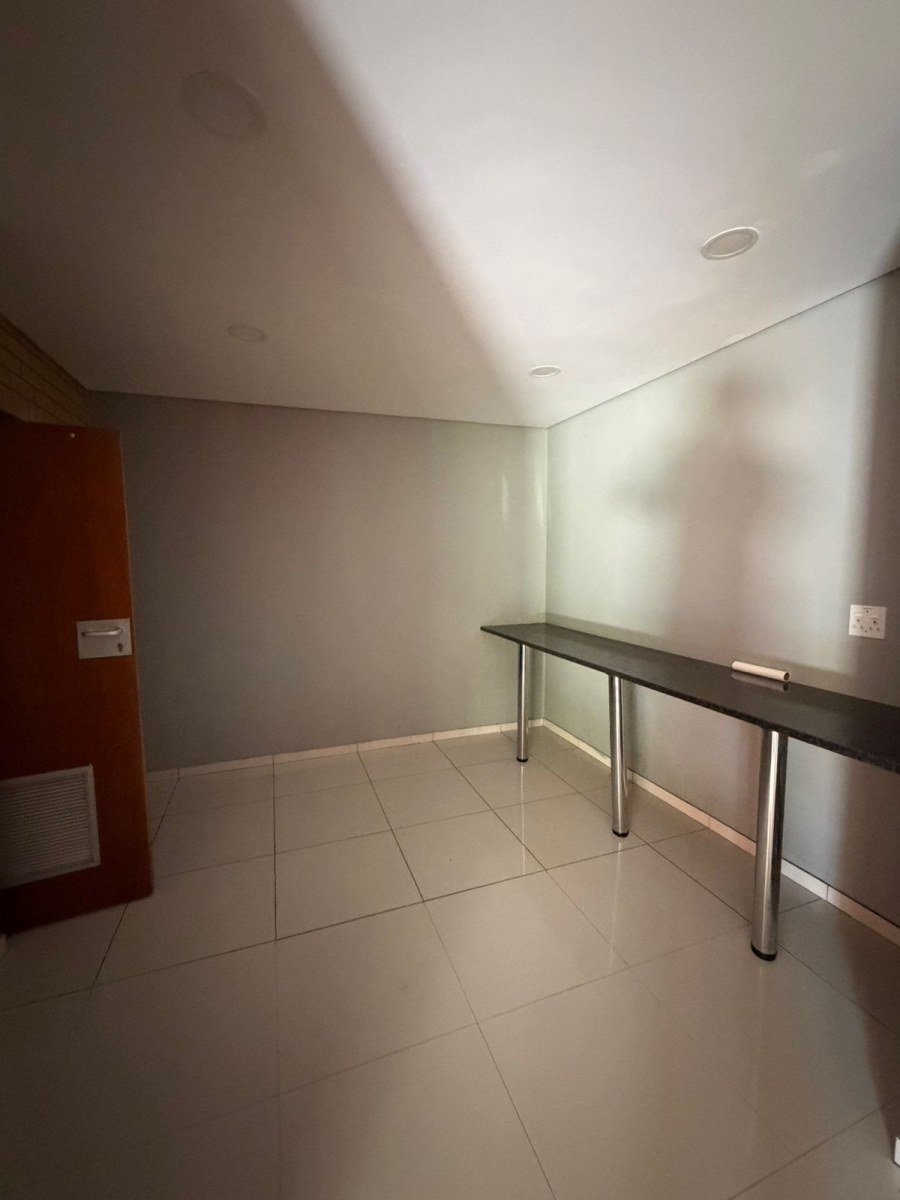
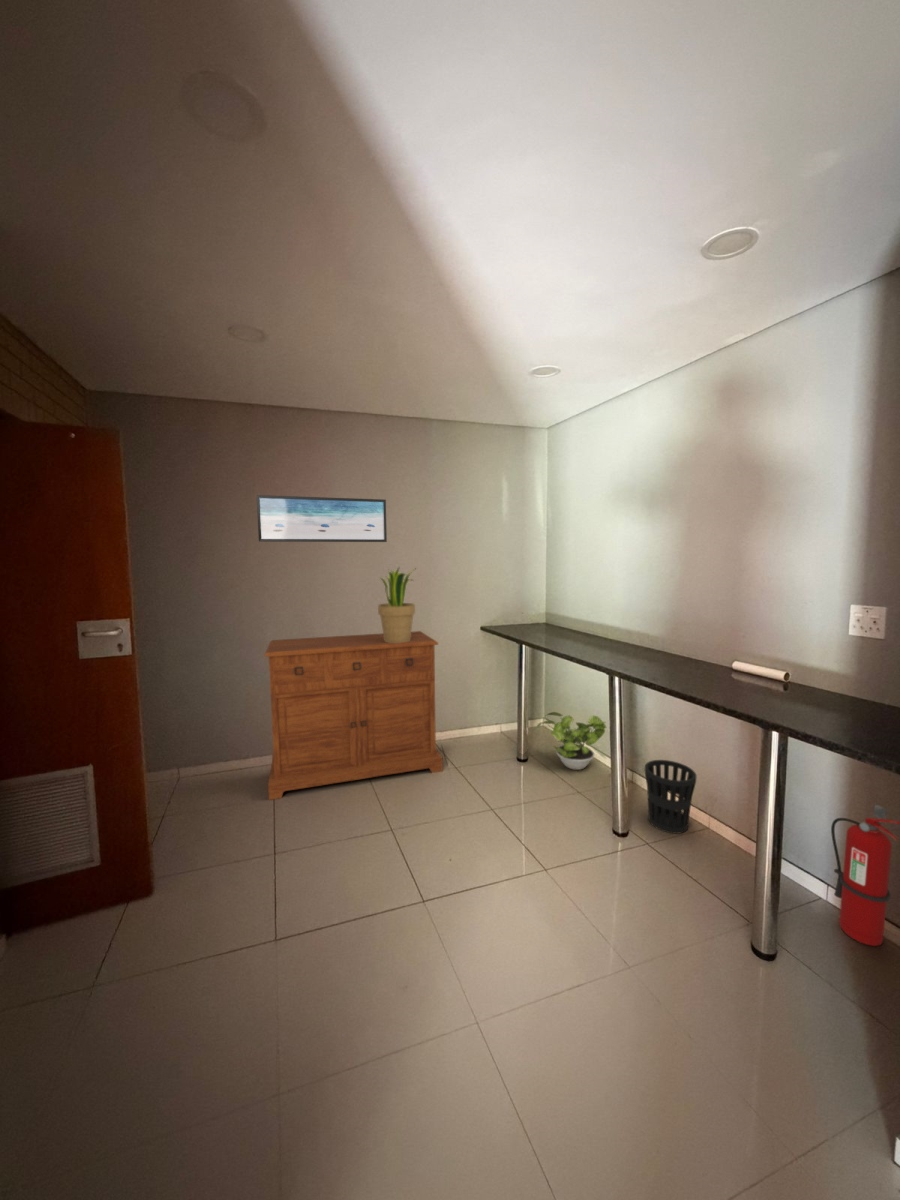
+ potted plant [377,565,418,643]
+ wastebasket [644,759,697,835]
+ wall art [256,494,388,543]
+ fire extinguisher [830,803,900,947]
+ potted plant [536,711,607,771]
+ sideboard [264,630,444,801]
